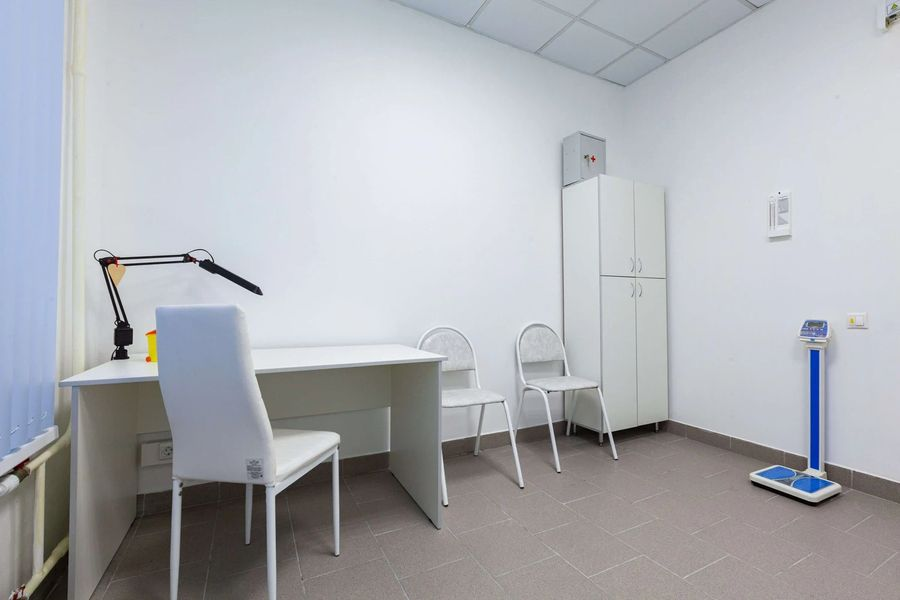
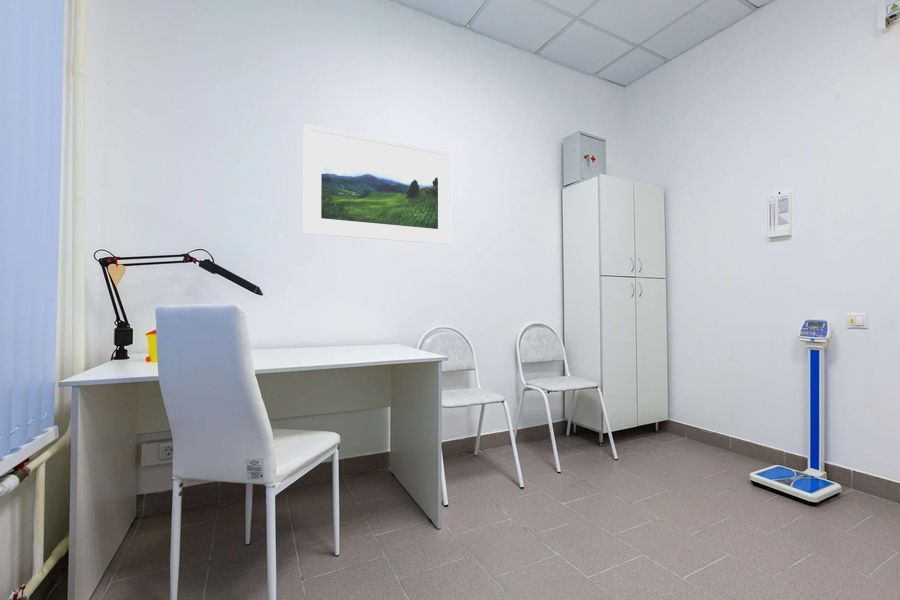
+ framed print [302,123,452,246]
